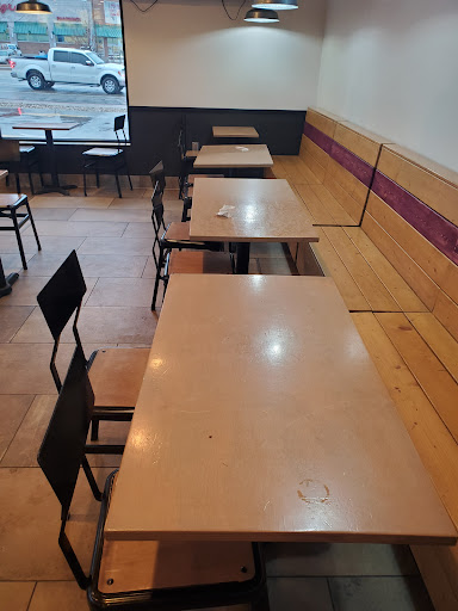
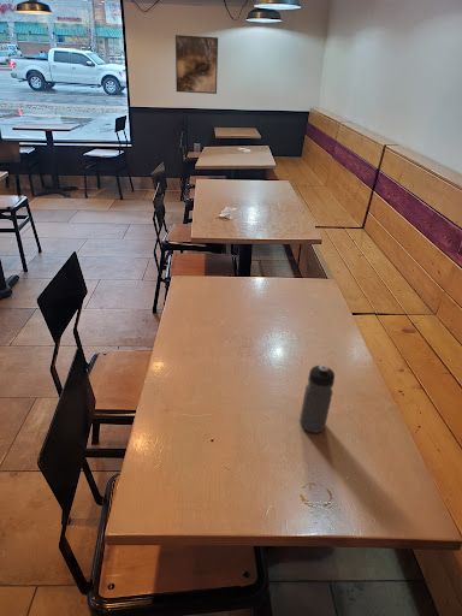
+ water bottle [298,363,336,434]
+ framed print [174,34,219,95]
